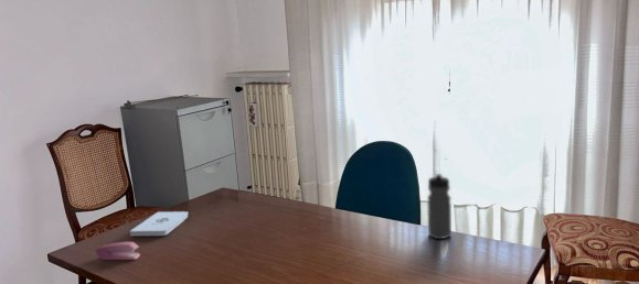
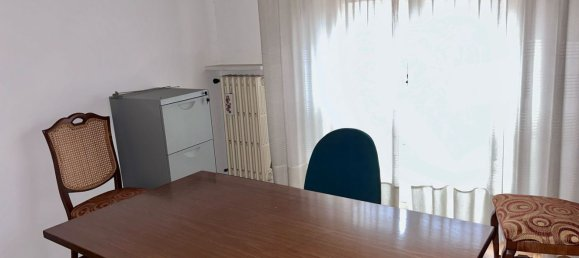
- water bottle [426,173,452,240]
- stapler [95,241,141,261]
- notepad [129,210,190,237]
